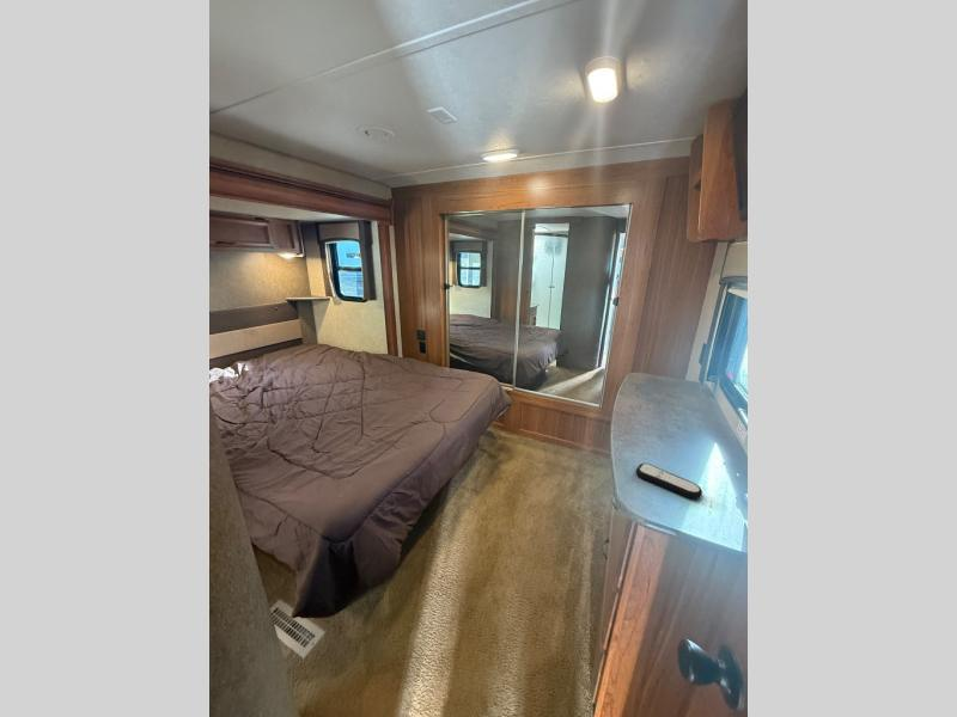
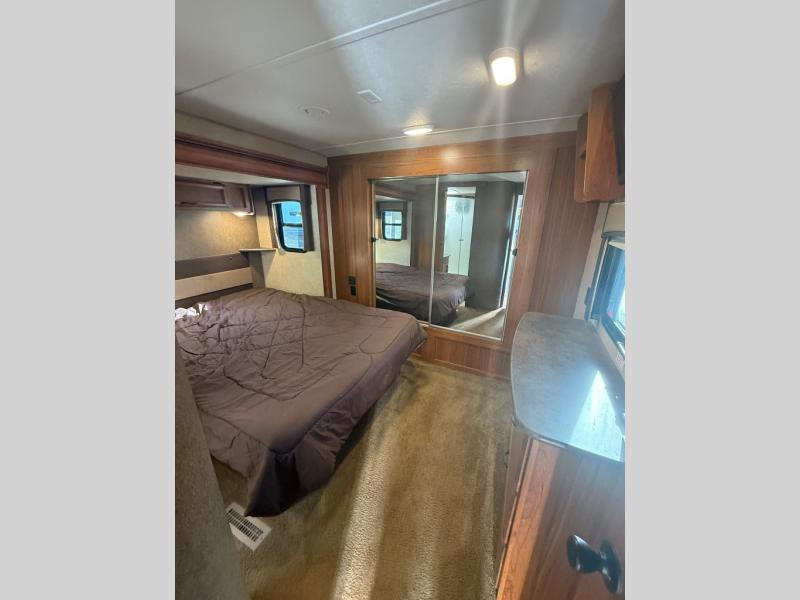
- remote control [635,462,703,500]
